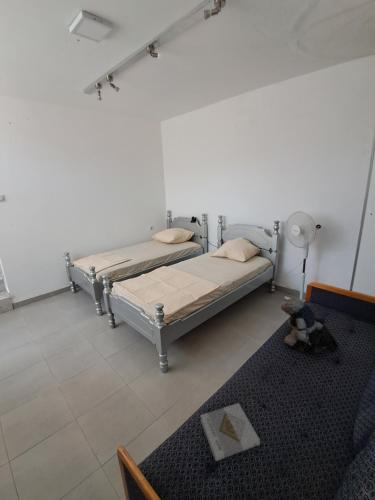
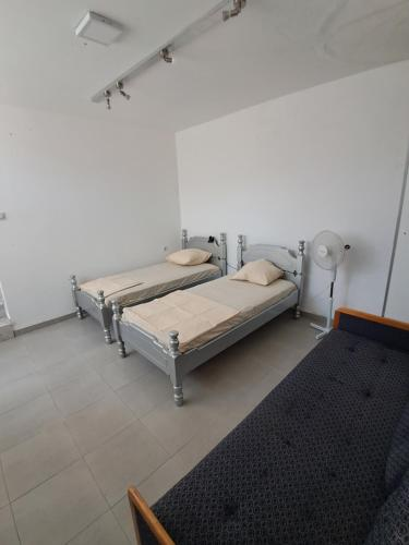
- teddy bear [280,296,340,354]
- book [199,402,261,462]
